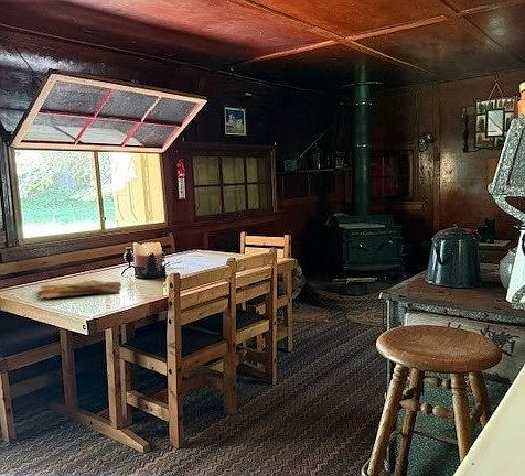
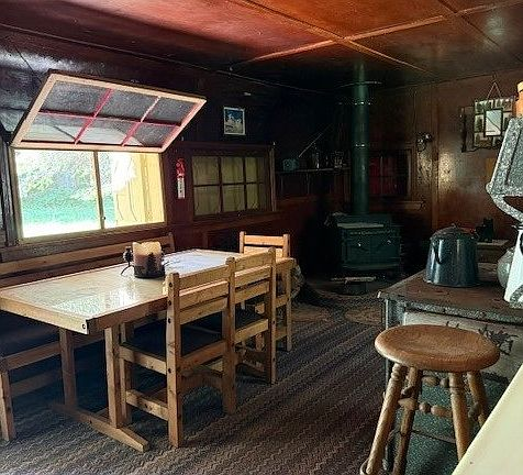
- cutting board [38,279,122,300]
